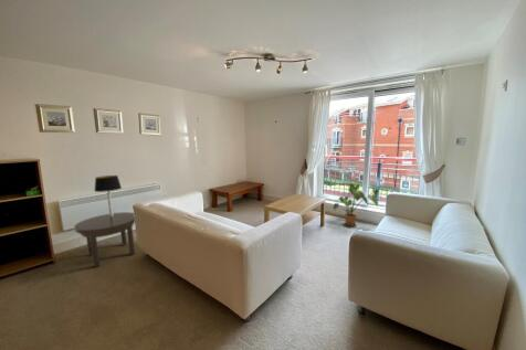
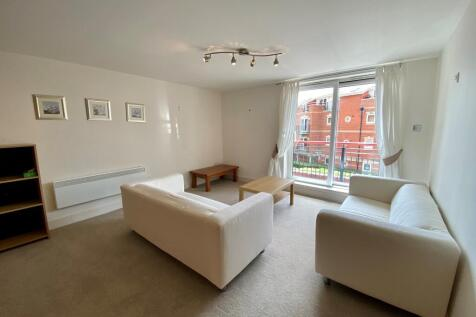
- side table [73,211,136,268]
- house plant [333,183,379,227]
- table lamp [94,174,123,216]
